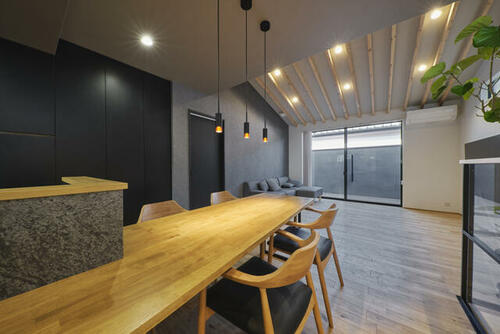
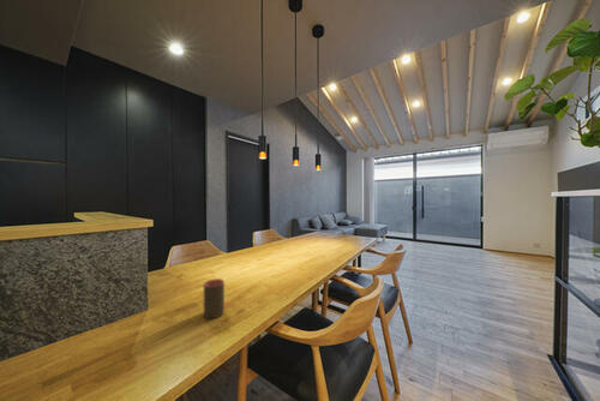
+ cup [203,277,226,319]
